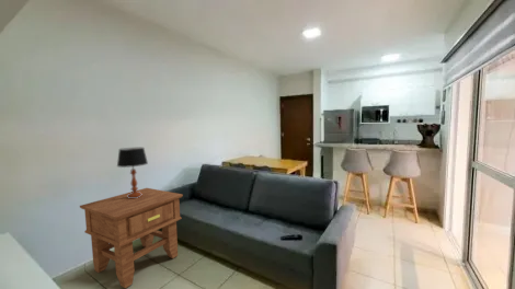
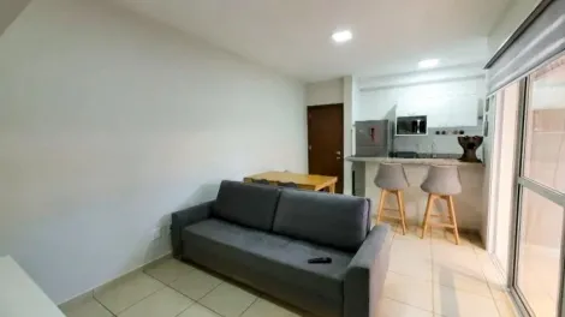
- table lamp [116,147,149,198]
- side table [79,187,184,289]
